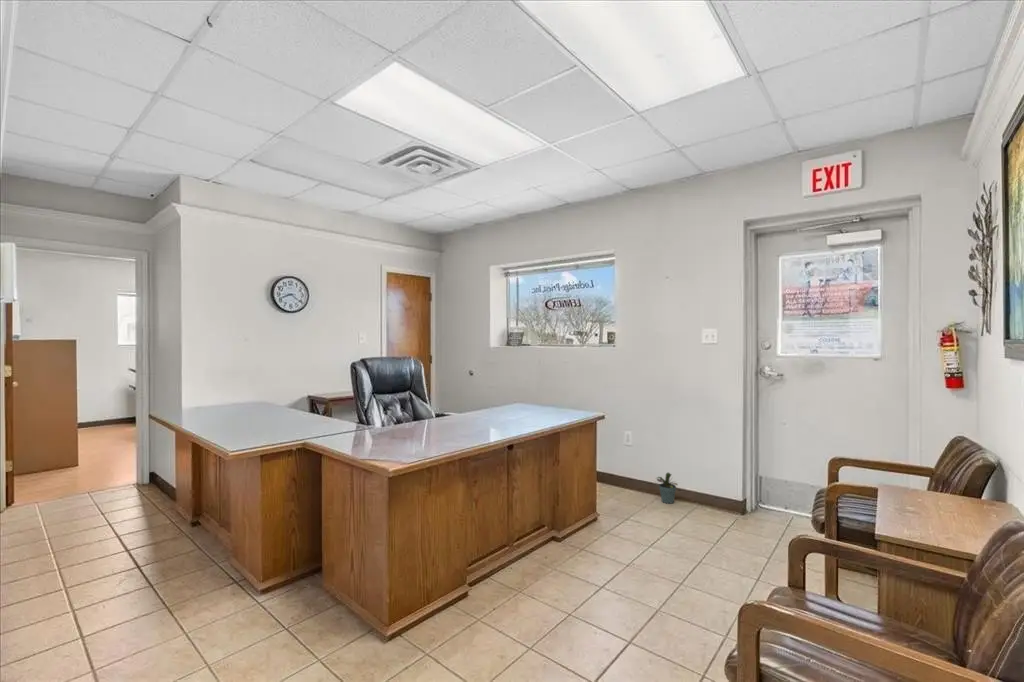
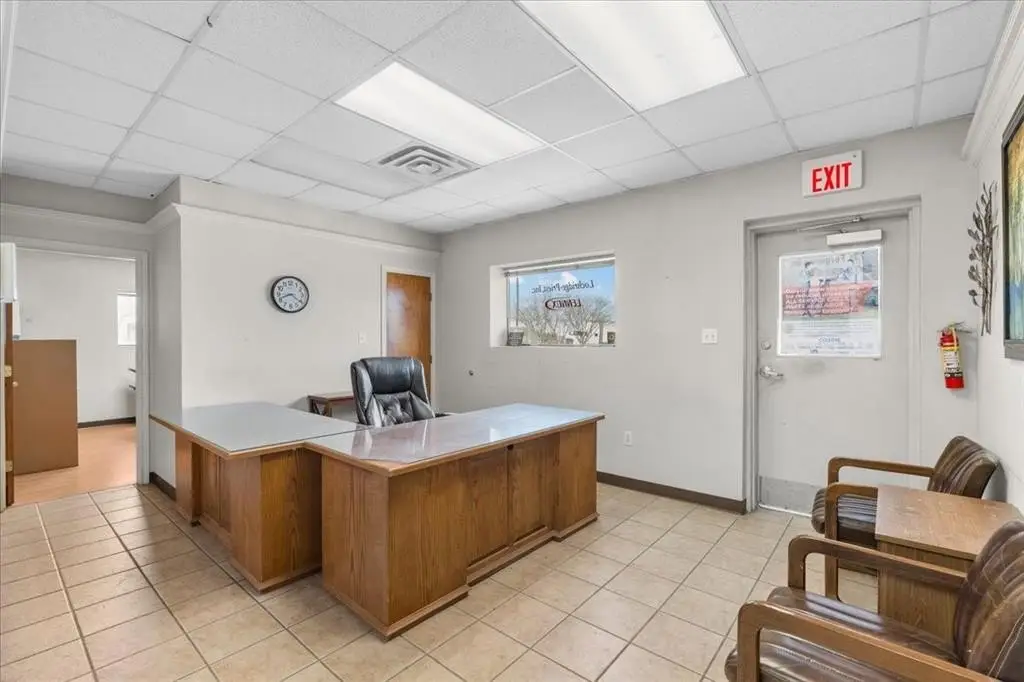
- potted plant [655,472,679,504]
